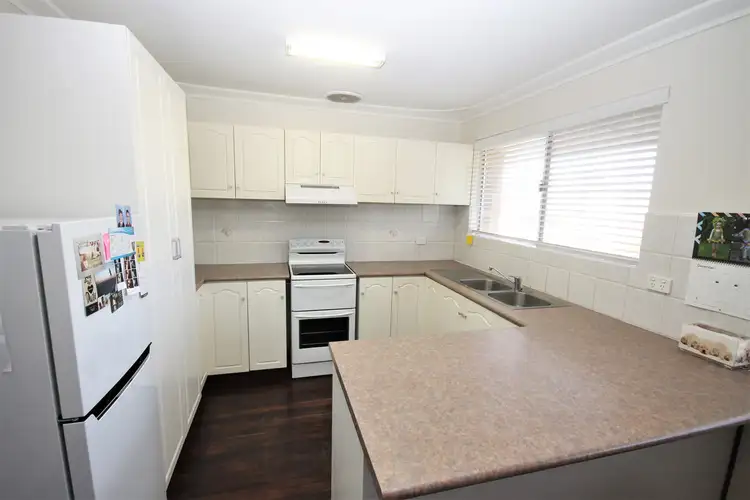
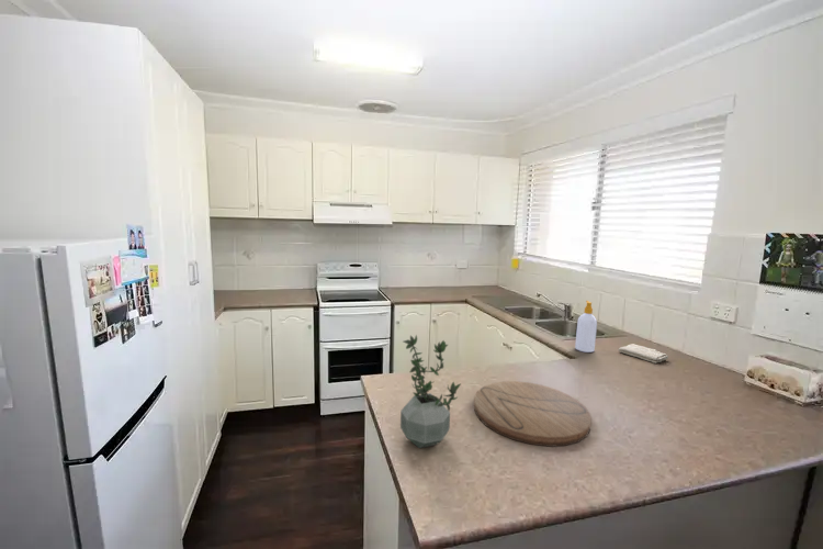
+ soap bottle [574,300,598,354]
+ washcloth [618,343,669,365]
+ cutting board [473,380,593,448]
+ potted plant [399,334,462,449]
